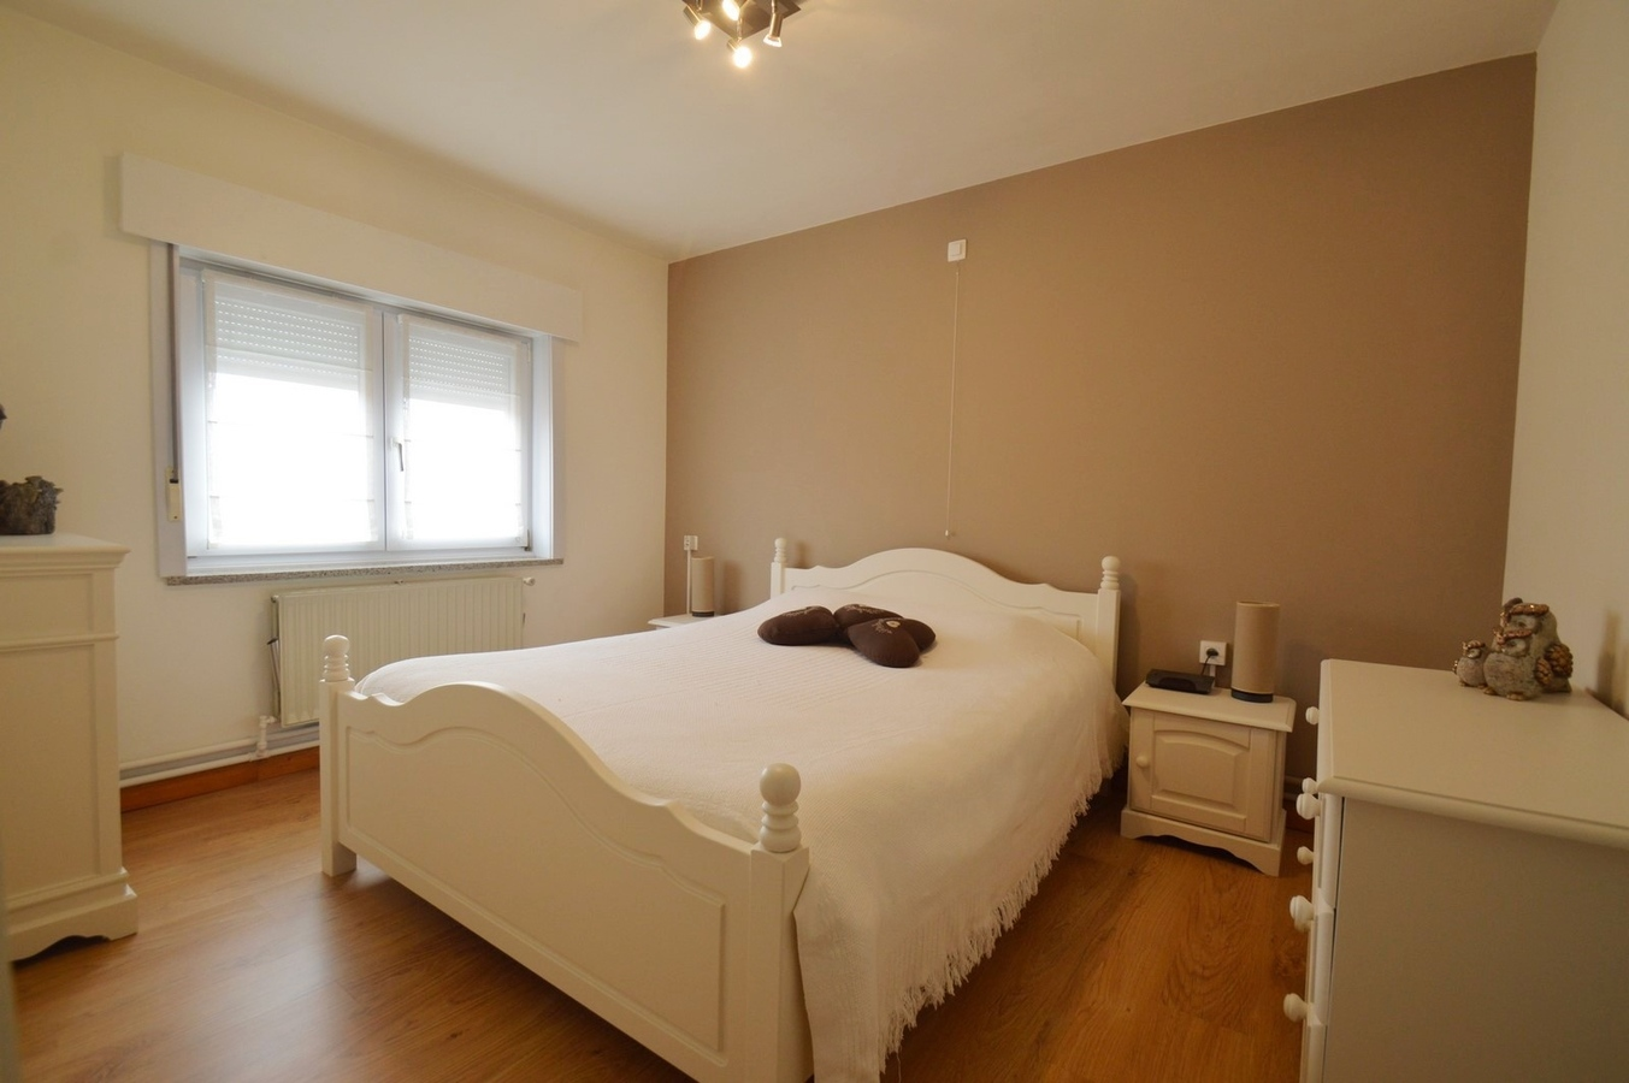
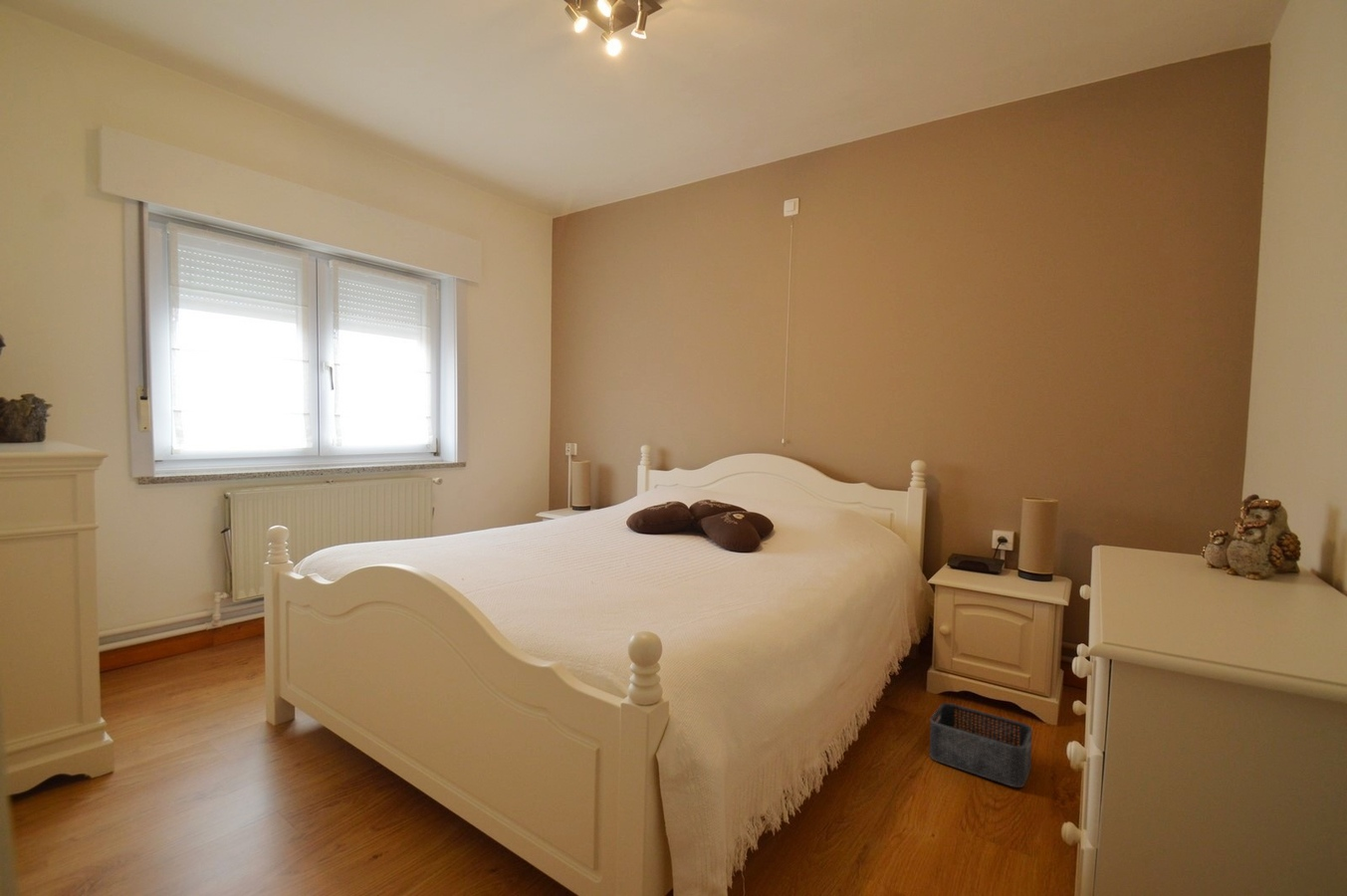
+ storage bin [929,702,1033,788]
